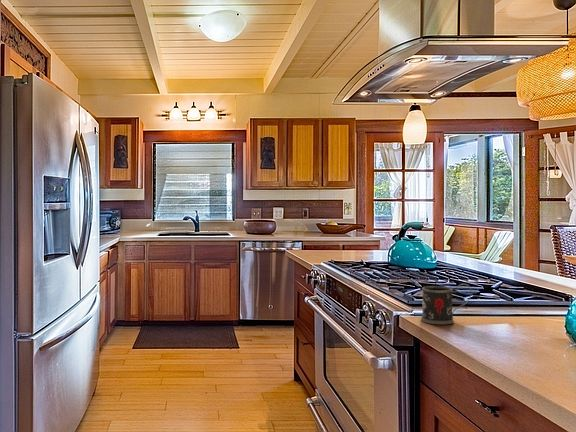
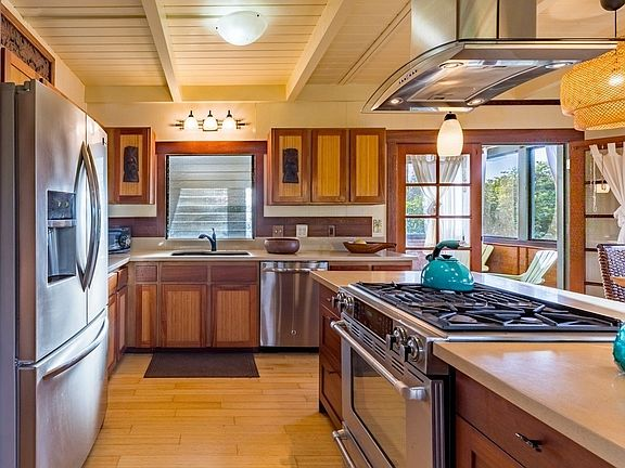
- mug [420,283,472,325]
